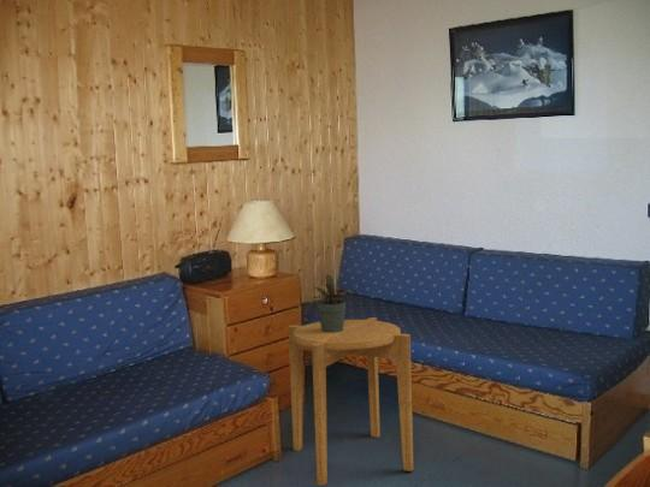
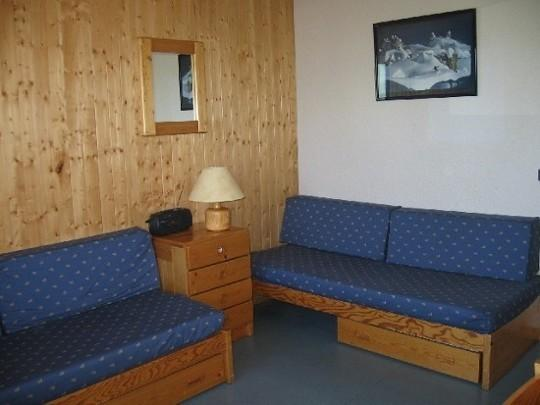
- potted plant [313,273,354,333]
- side table [288,316,414,487]
